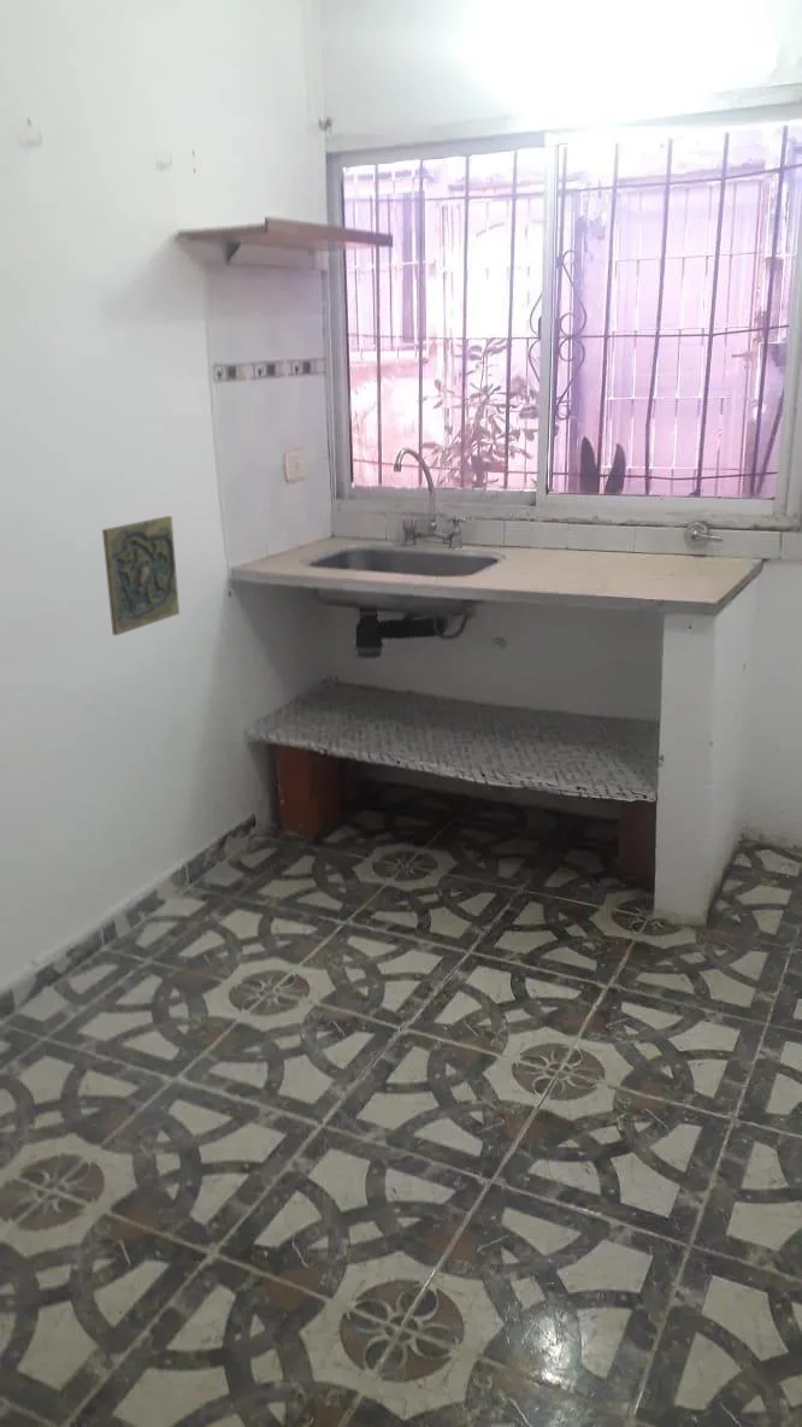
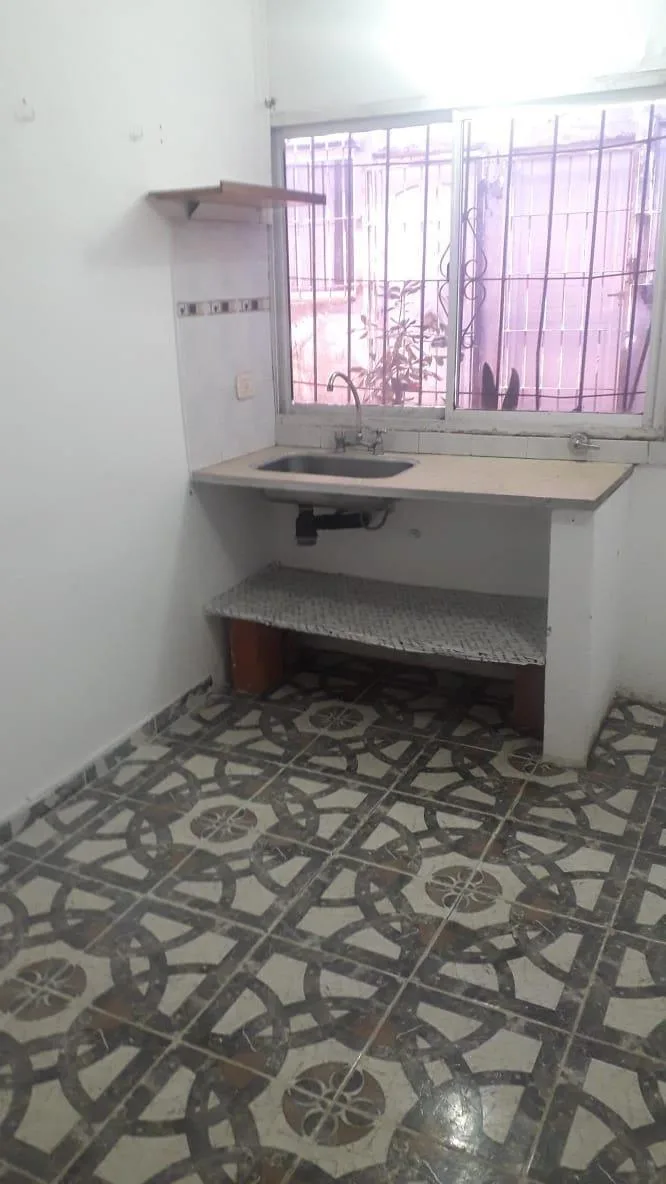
- decorative tile [101,515,181,636]
